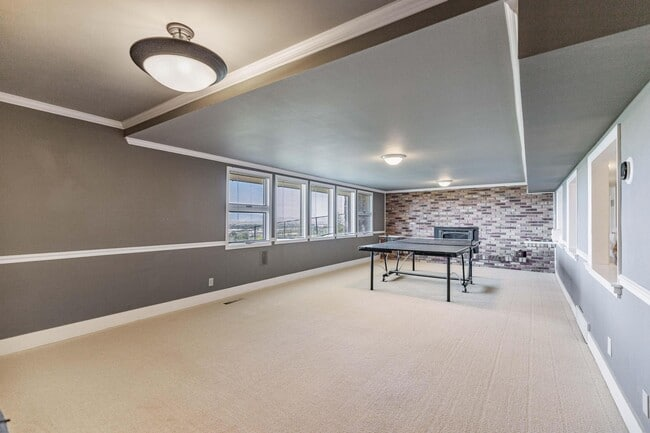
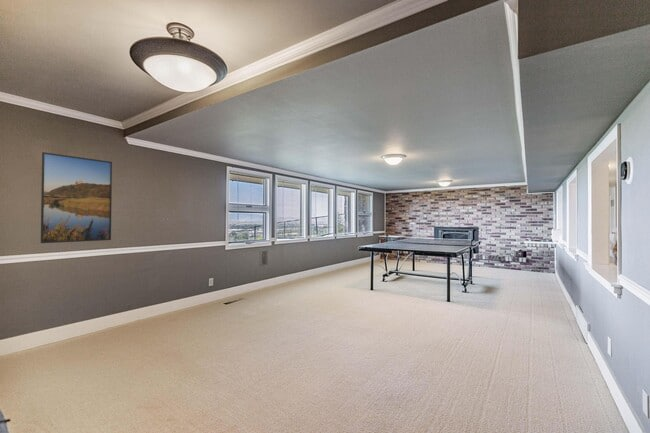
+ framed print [40,151,113,244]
